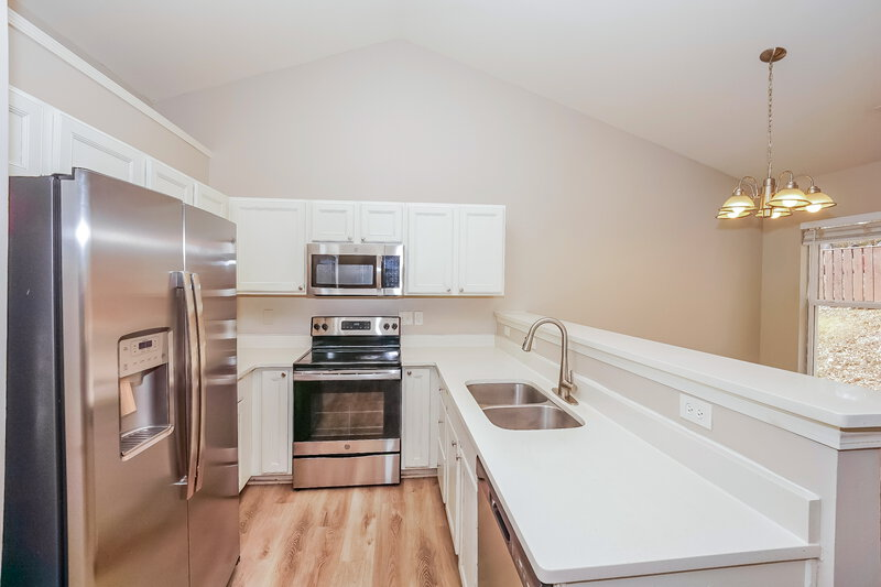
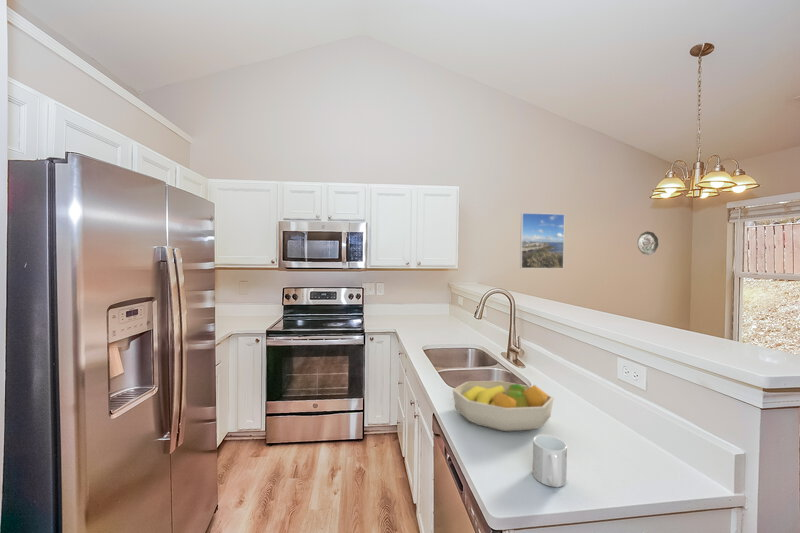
+ decorative plate [637,230,659,256]
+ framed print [519,212,566,270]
+ mug [532,434,568,488]
+ fruit bowl [452,380,555,432]
